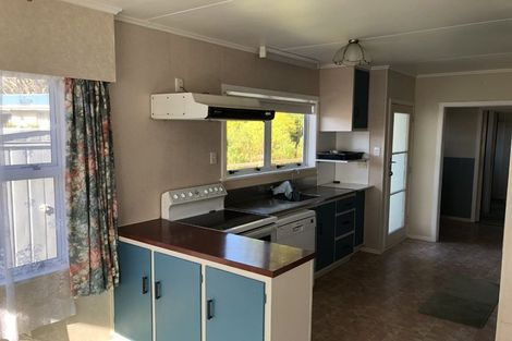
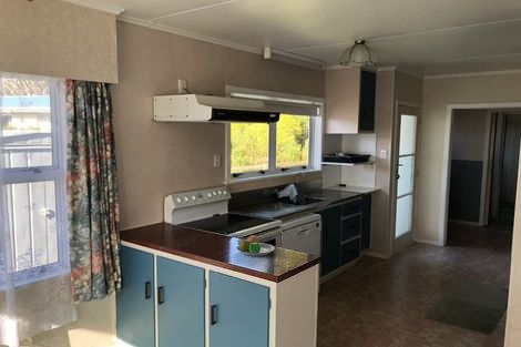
+ fruit bowl [235,234,276,257]
